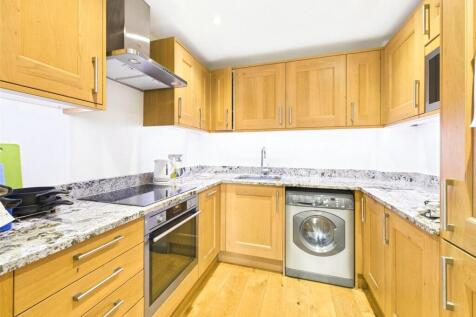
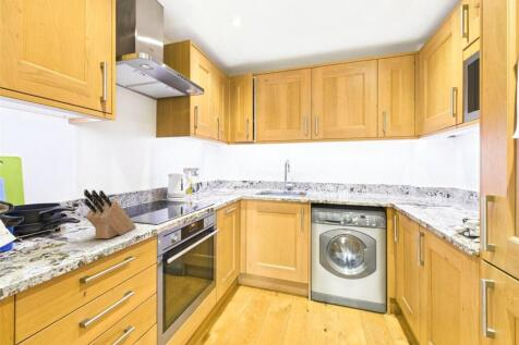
+ knife block [83,188,137,239]
